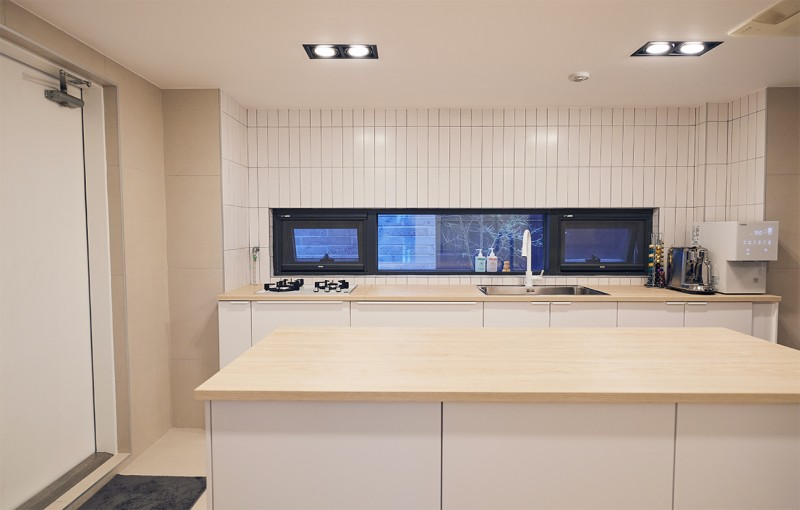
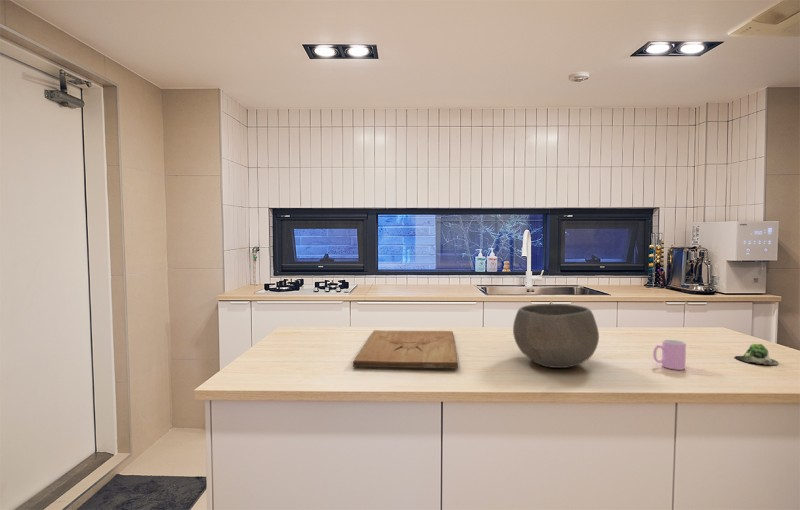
+ cutting board [352,329,459,370]
+ cup [652,339,687,371]
+ bowl [512,303,600,369]
+ succulent plant [733,343,780,366]
